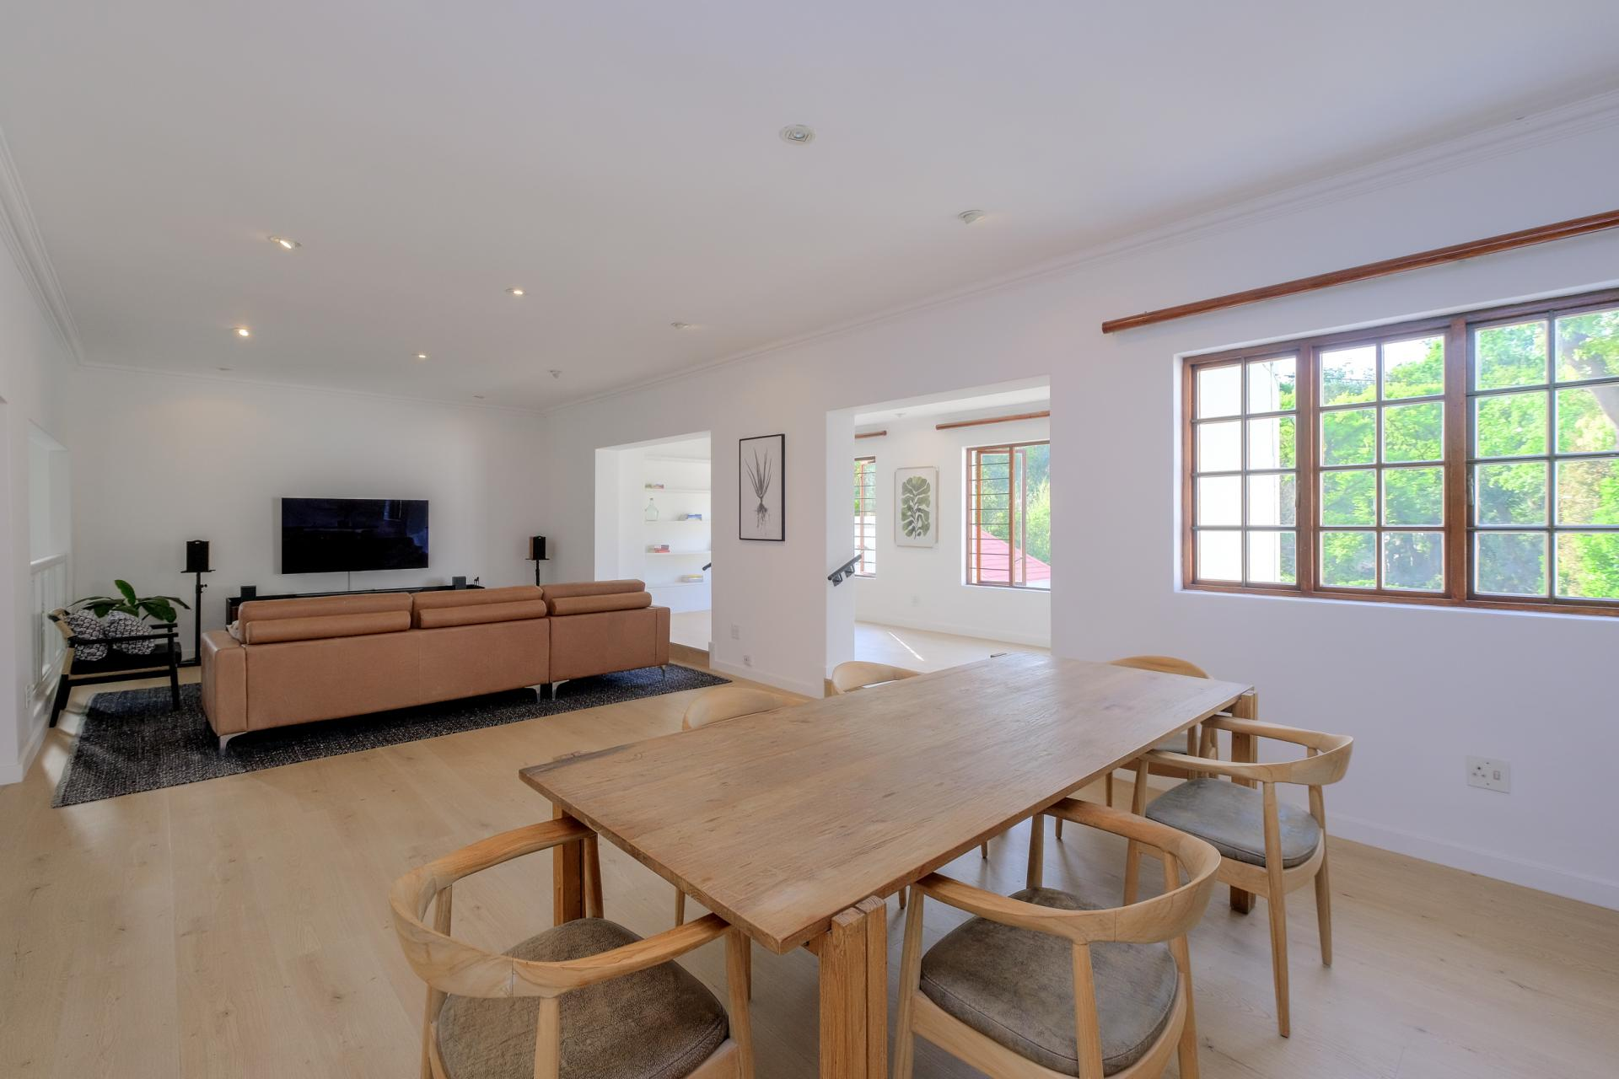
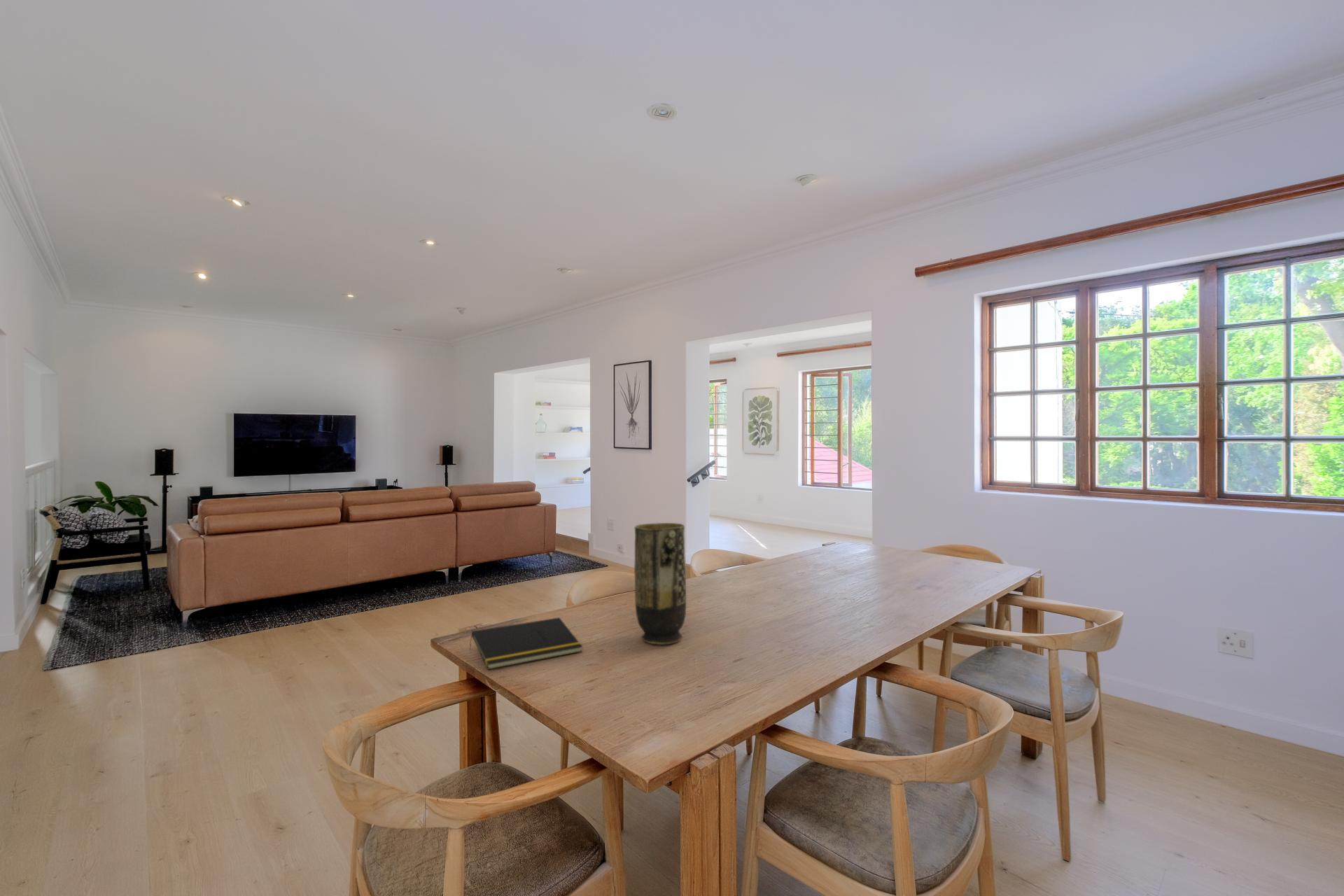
+ notepad [468,617,583,670]
+ vase [633,522,687,645]
